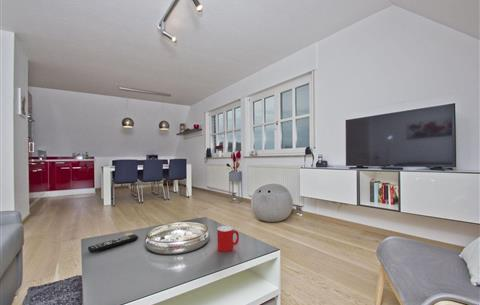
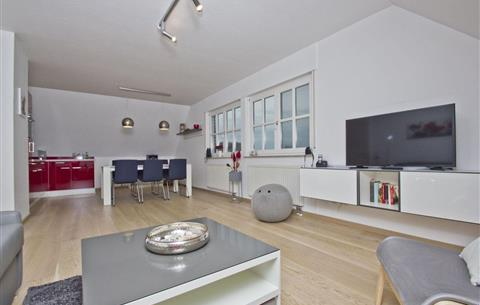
- cup [216,225,240,253]
- remote control [87,233,139,254]
